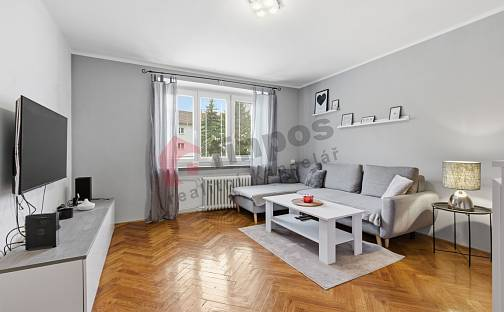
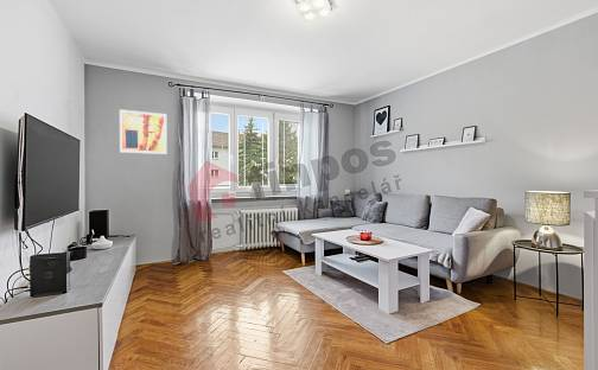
+ wall art [119,108,168,155]
